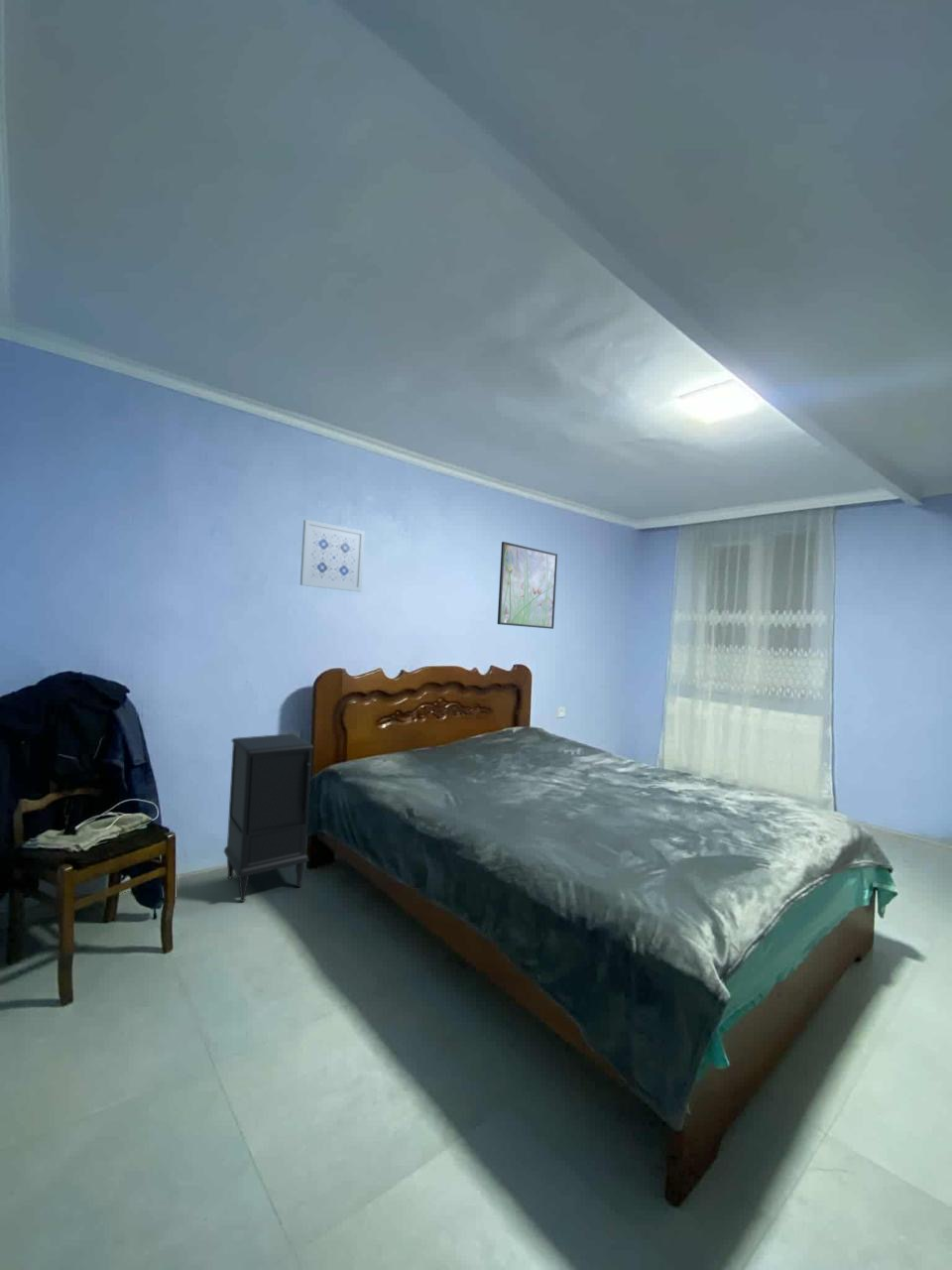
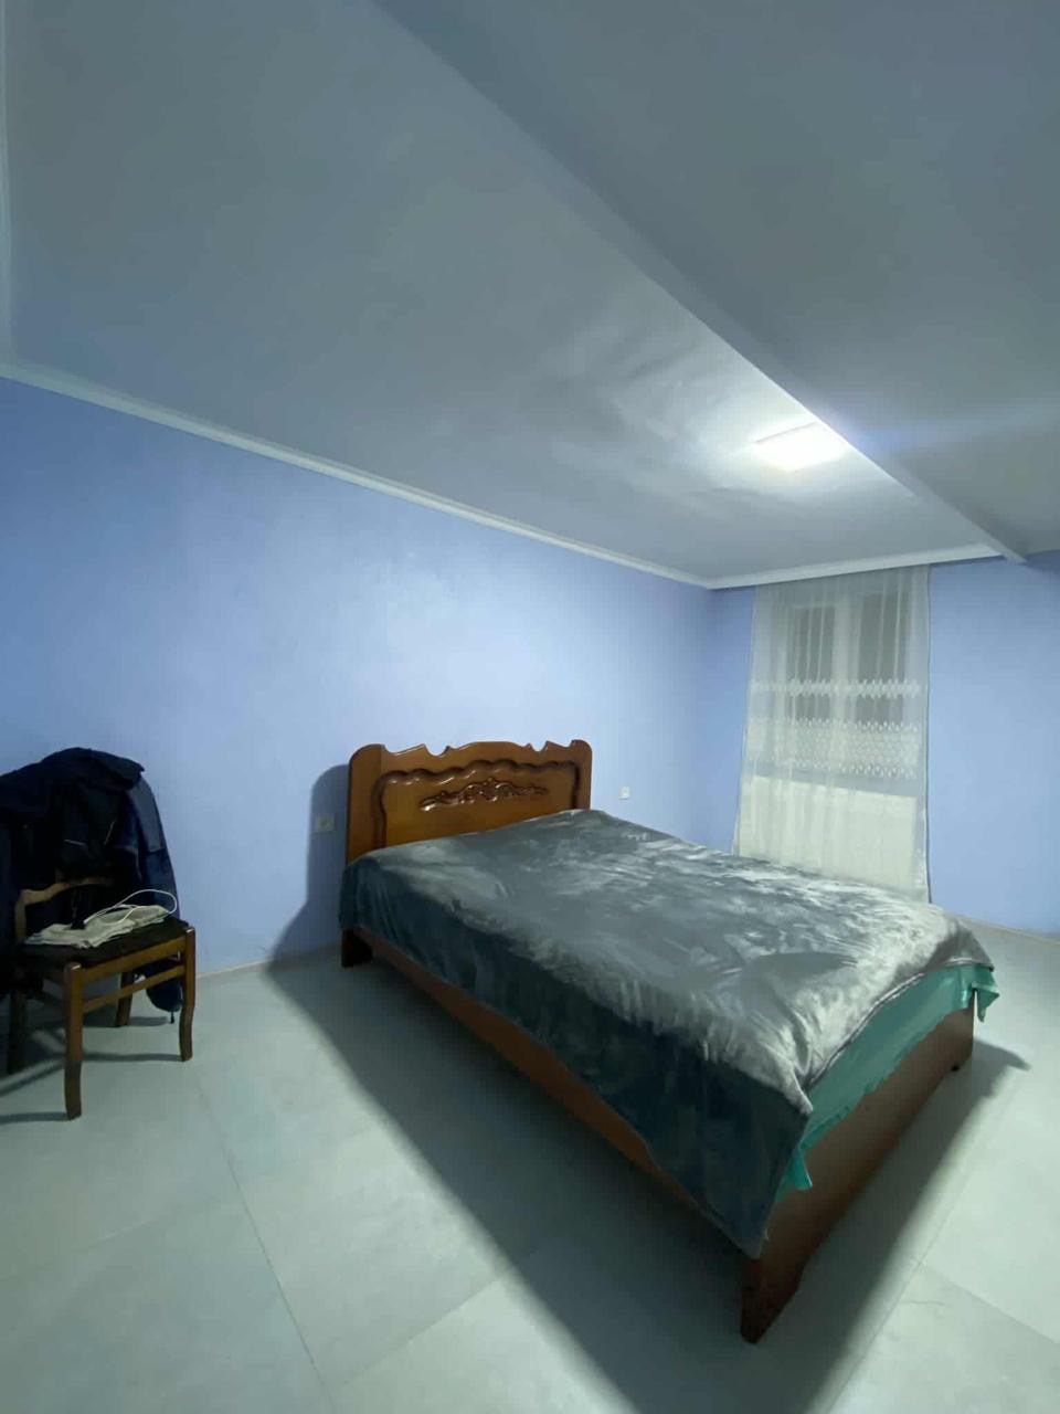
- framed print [497,541,558,630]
- nightstand [223,733,314,903]
- wall art [299,519,366,592]
